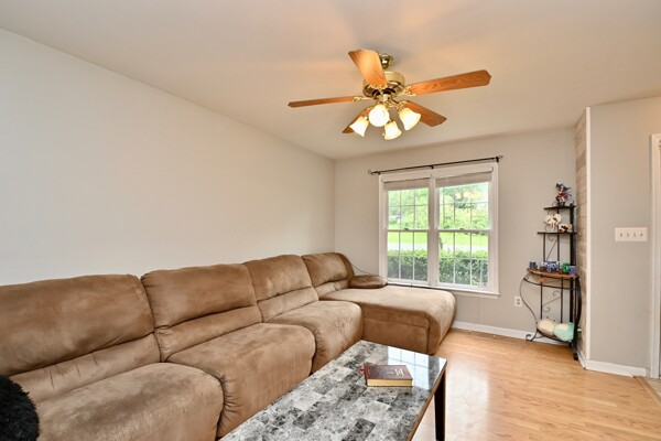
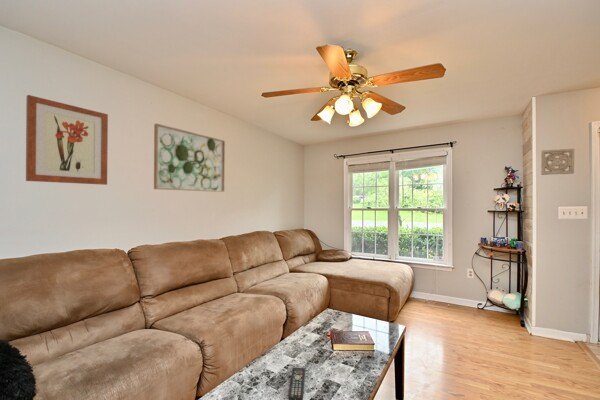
+ wall art [153,123,226,193]
+ wall art [25,94,109,186]
+ wall ornament [540,148,575,176]
+ remote control [287,366,306,400]
